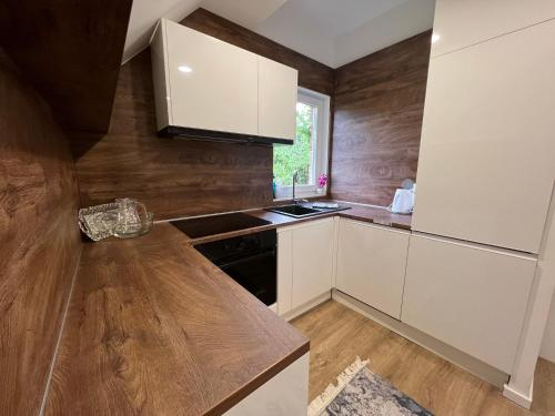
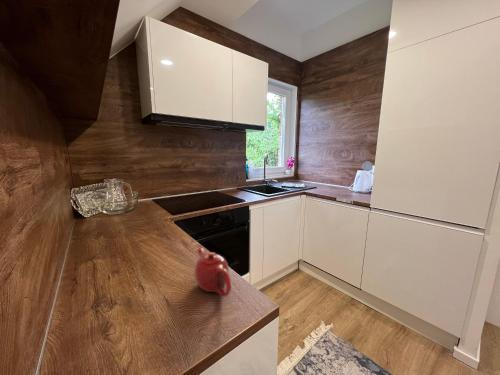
+ teapot [193,247,232,298]
